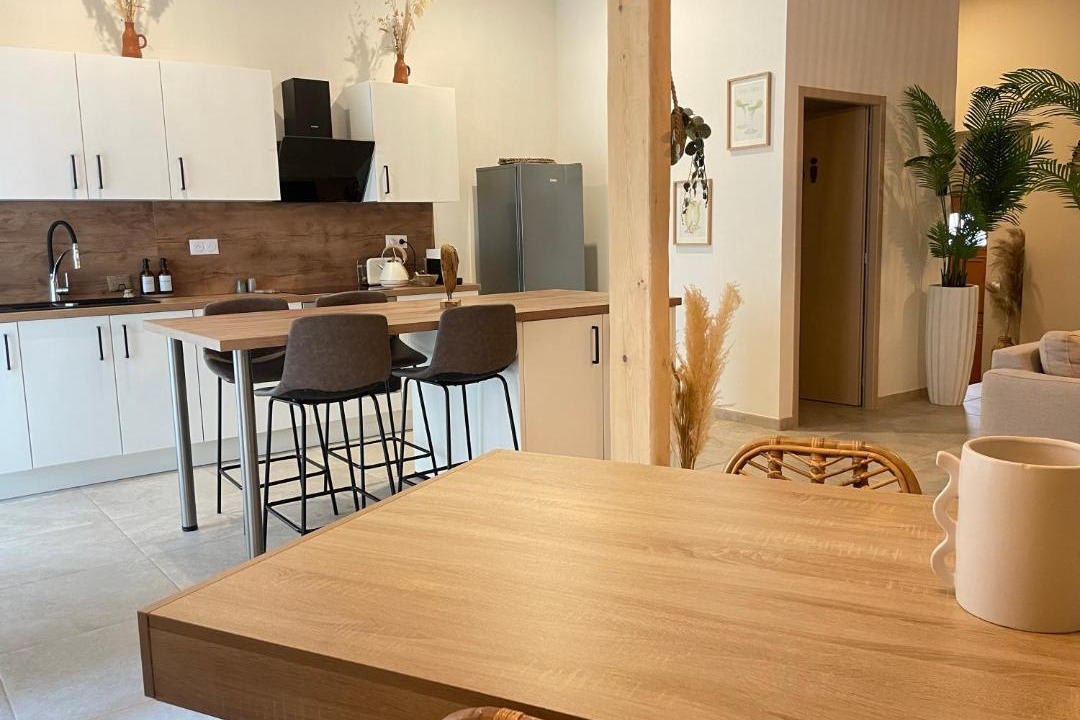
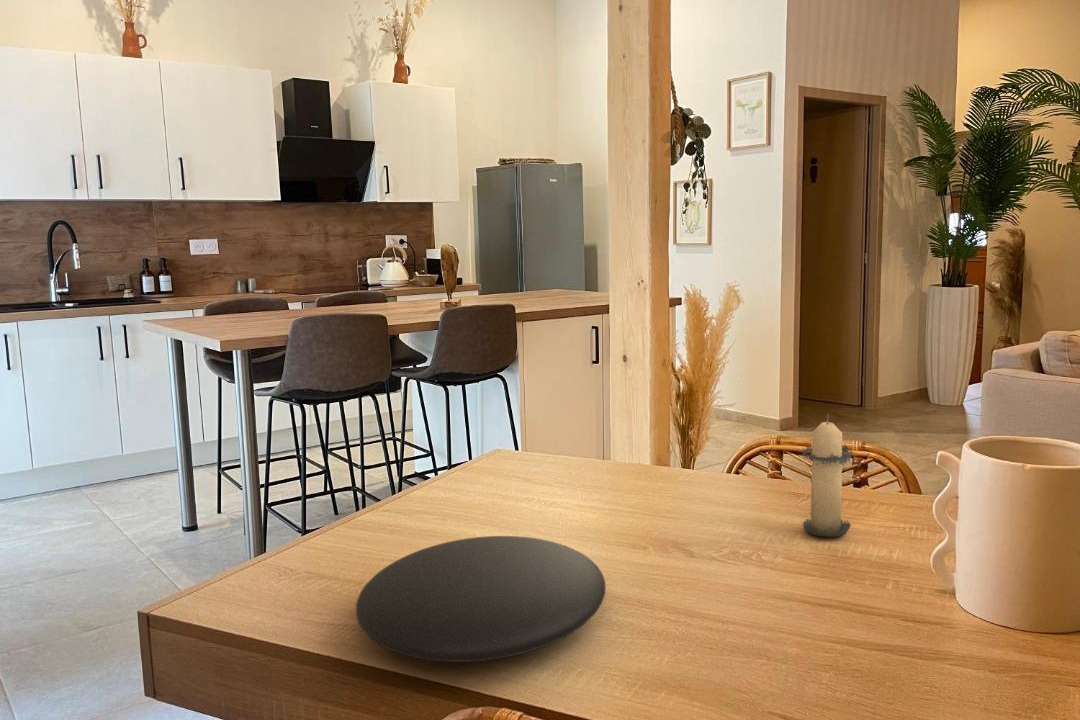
+ plate [355,535,607,663]
+ candle [798,413,854,538]
